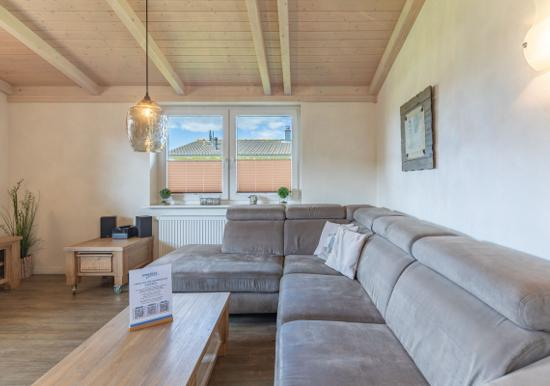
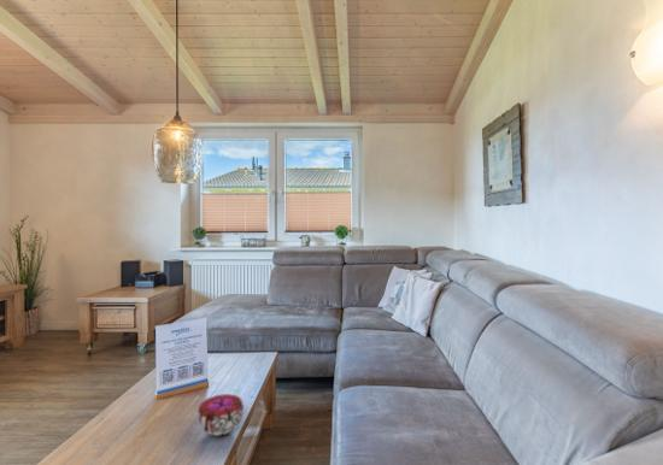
+ decorative bowl [196,393,245,436]
